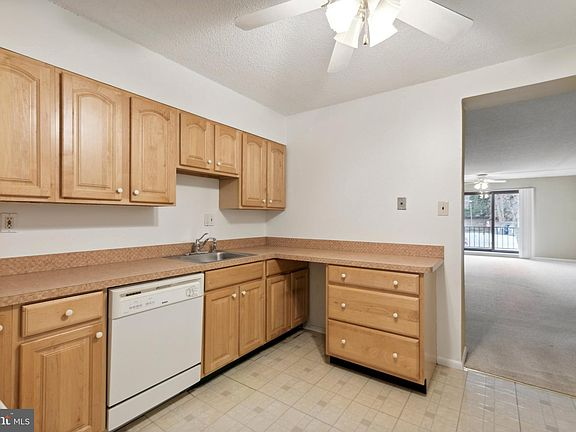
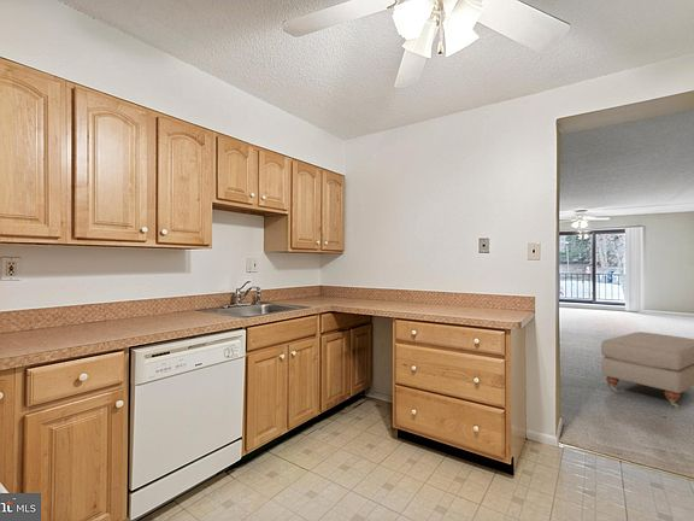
+ ottoman [600,330,694,410]
